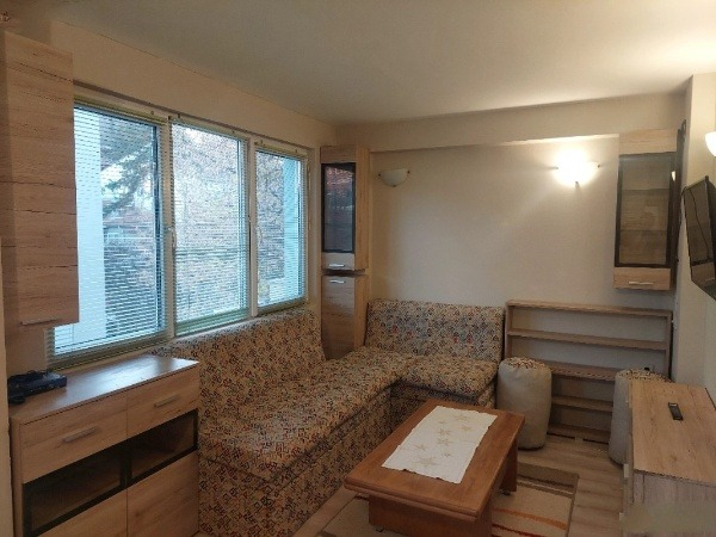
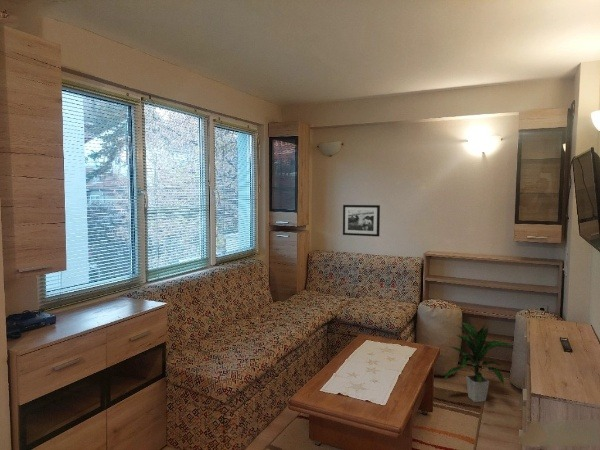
+ indoor plant [443,321,516,403]
+ picture frame [342,204,381,237]
